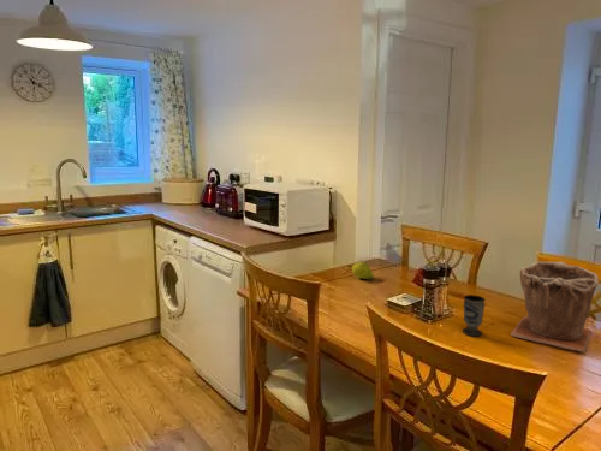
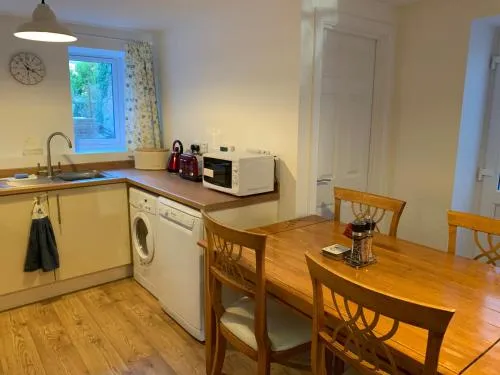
- plant pot [510,261,600,354]
- cup [462,293,487,337]
- fruit [351,261,375,283]
